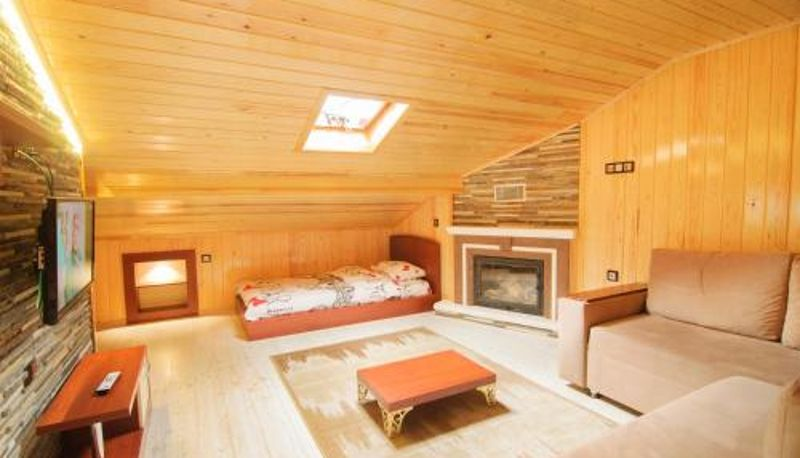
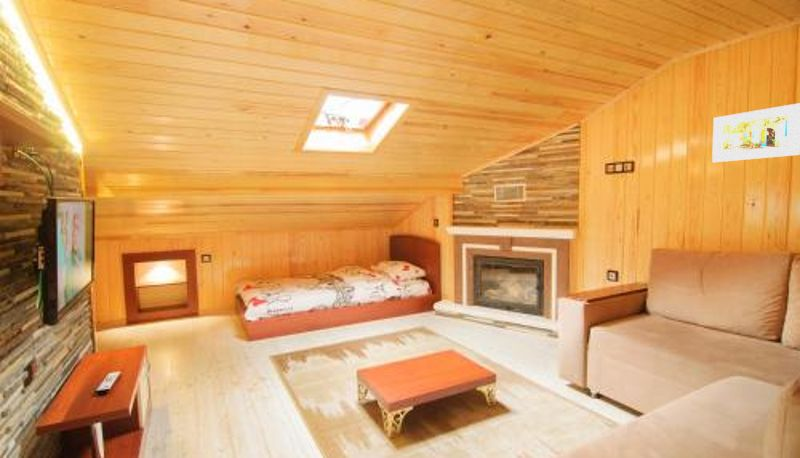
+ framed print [711,102,800,163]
